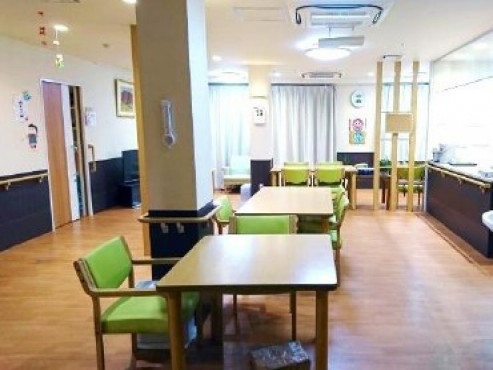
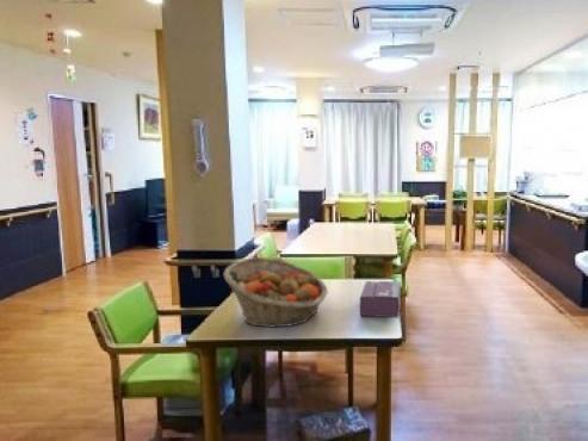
+ tissue box [359,280,402,318]
+ fruit basket [223,256,329,328]
